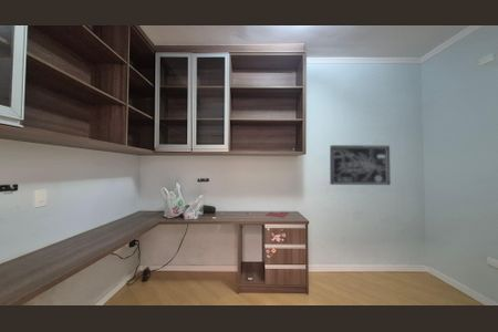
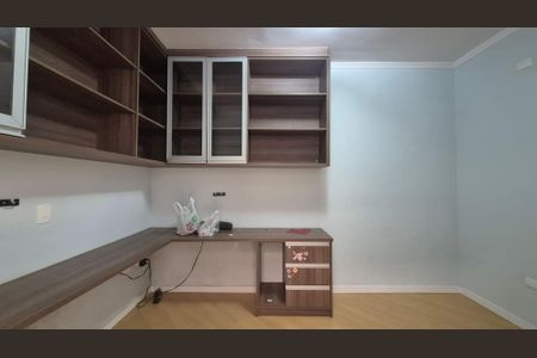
- wall art [329,144,392,186]
